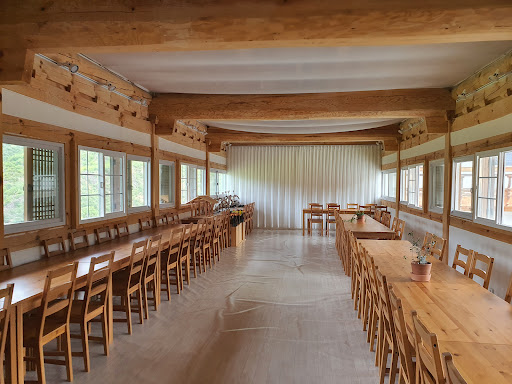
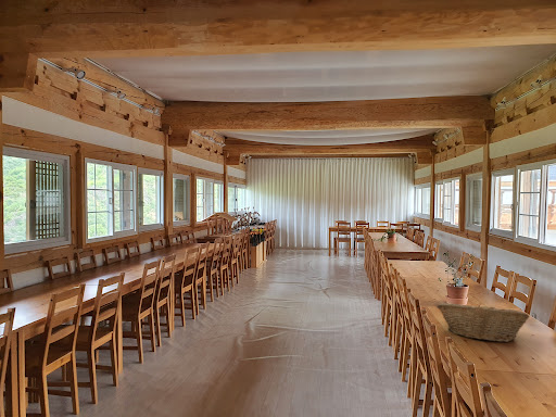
+ fruit basket [435,302,530,343]
